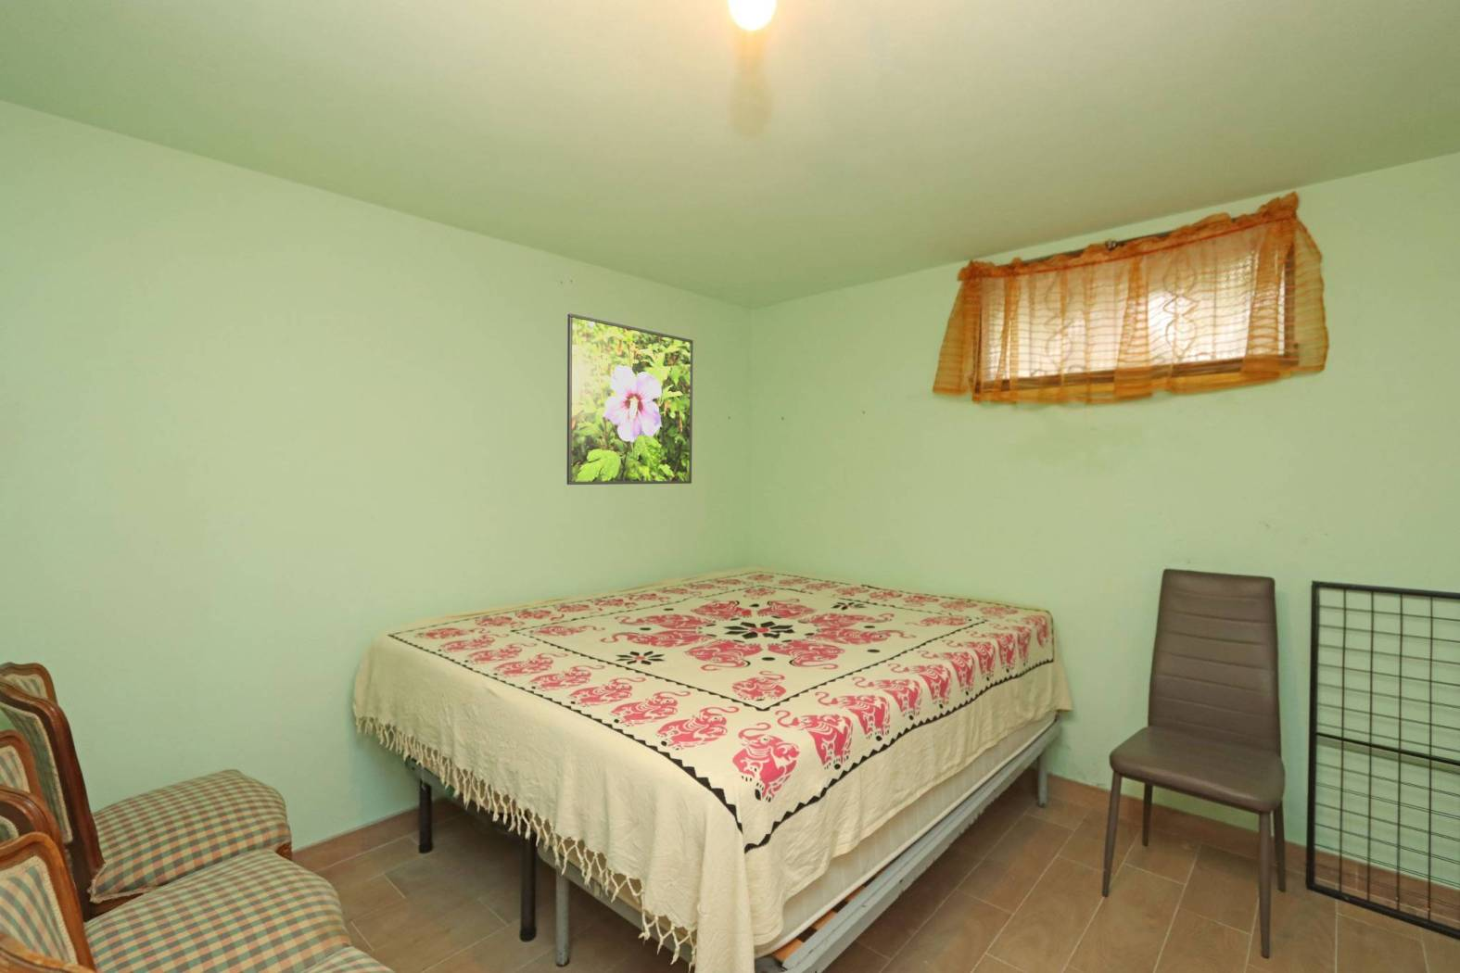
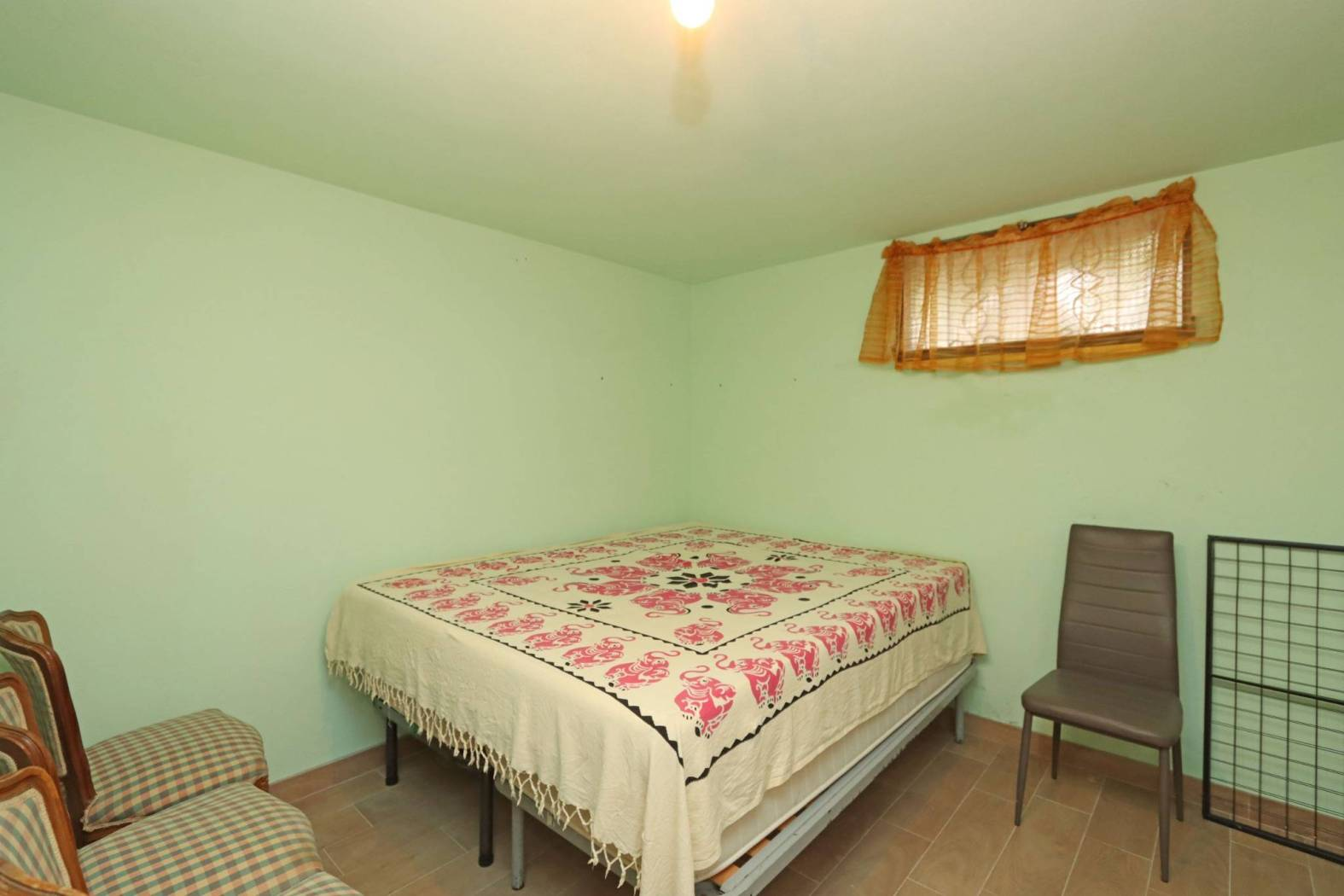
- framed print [566,313,694,485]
